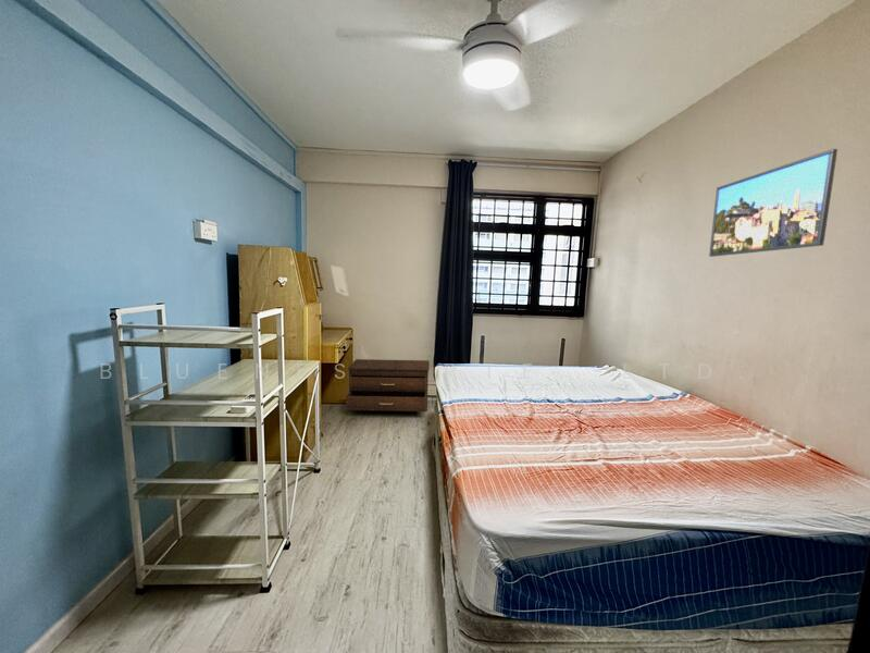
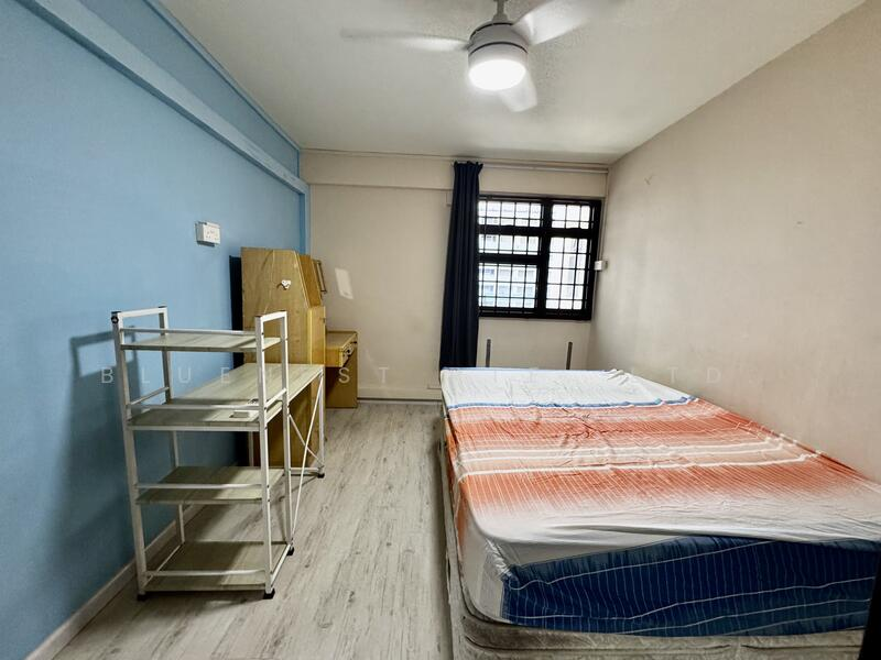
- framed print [708,148,838,258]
- drawer [345,358,431,412]
